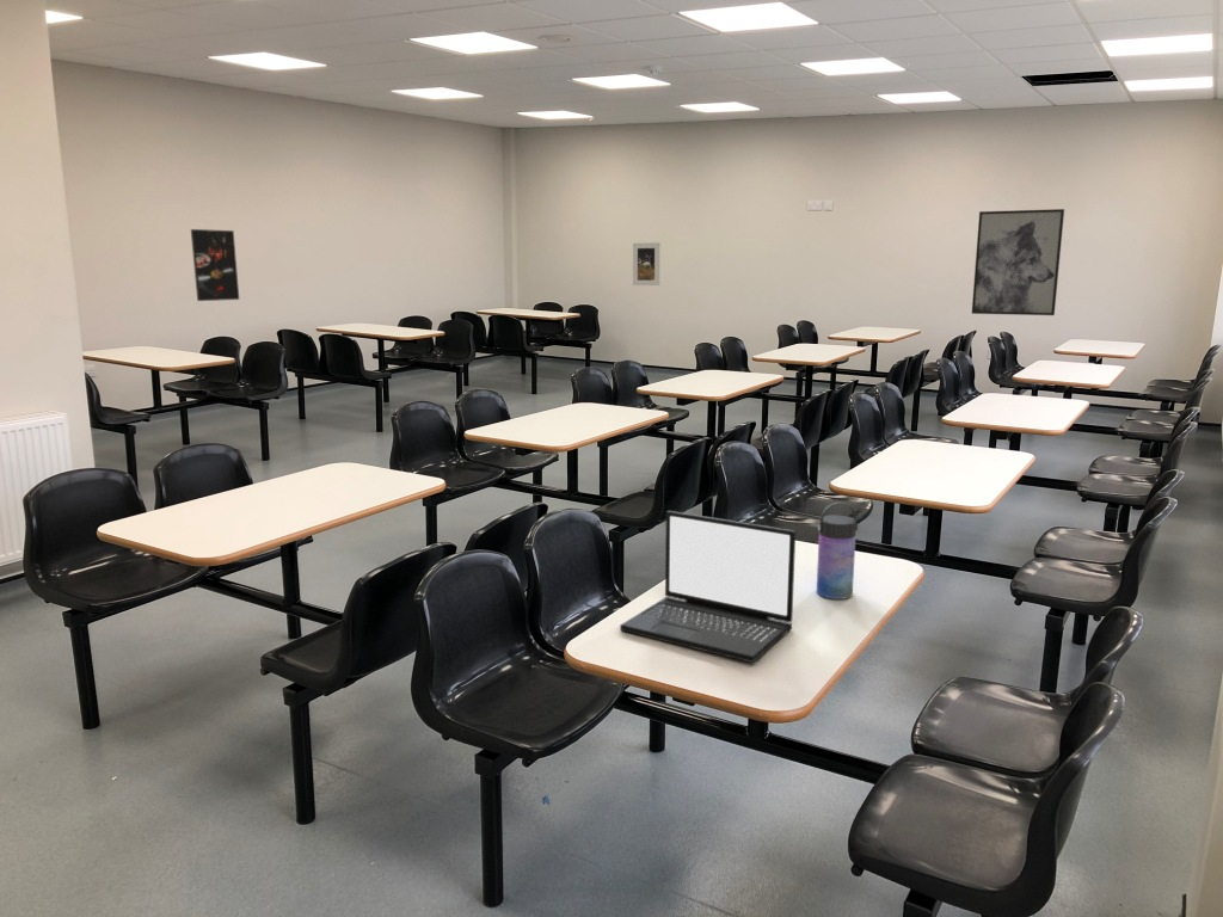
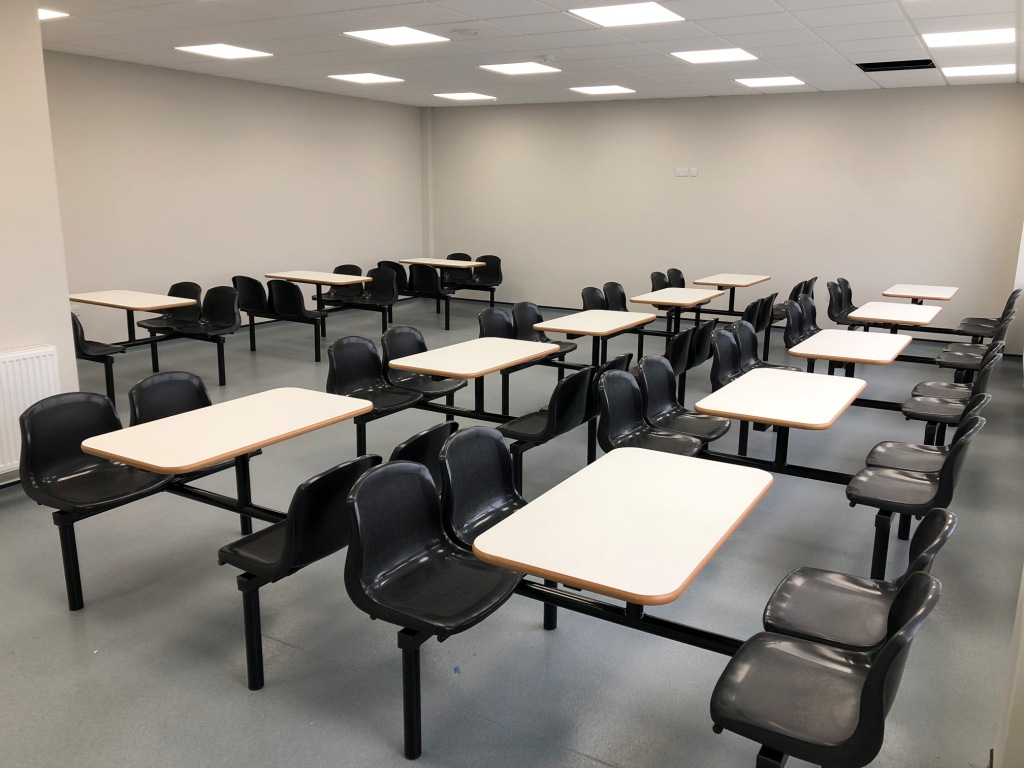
- water bottle [816,501,859,601]
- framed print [632,241,660,287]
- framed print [190,228,240,302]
- wall art [971,208,1065,316]
- laptop [619,510,797,664]
